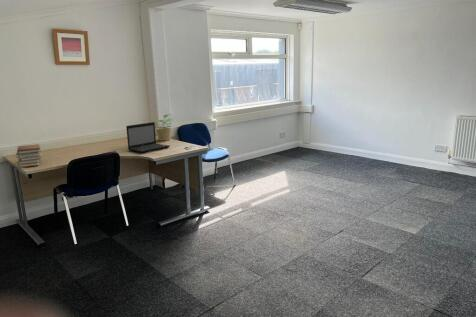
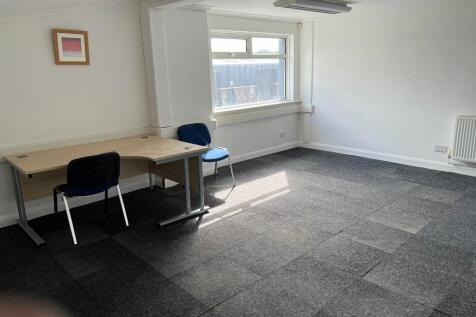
- book stack [15,143,43,168]
- laptop [125,121,171,154]
- potted plant [155,112,174,142]
